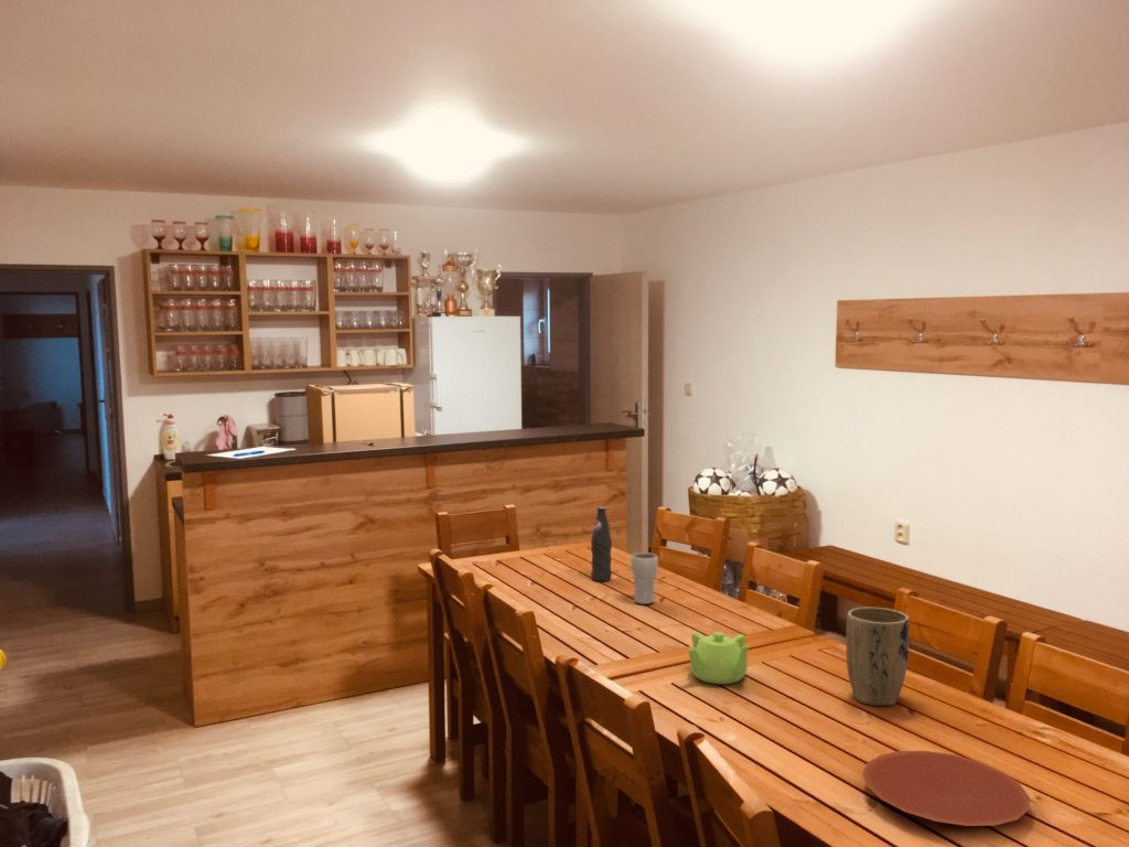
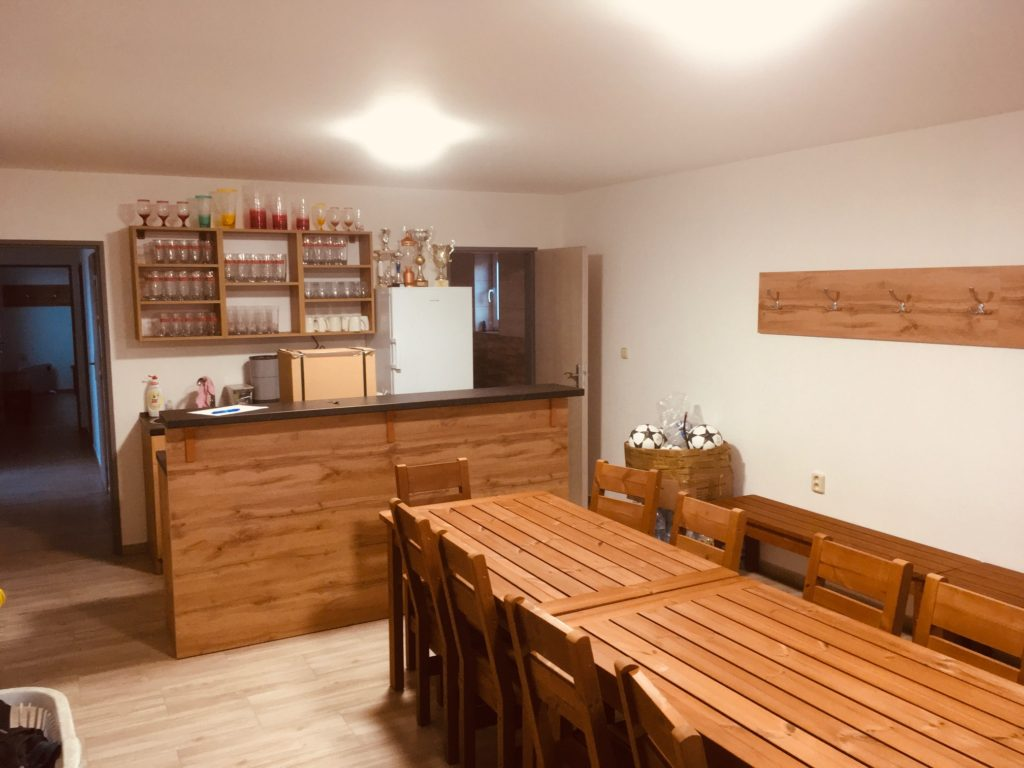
- bottle [590,506,613,582]
- plant pot [846,607,911,708]
- teapot [687,631,752,685]
- plate [861,750,1031,827]
- drinking glass [630,551,659,605]
